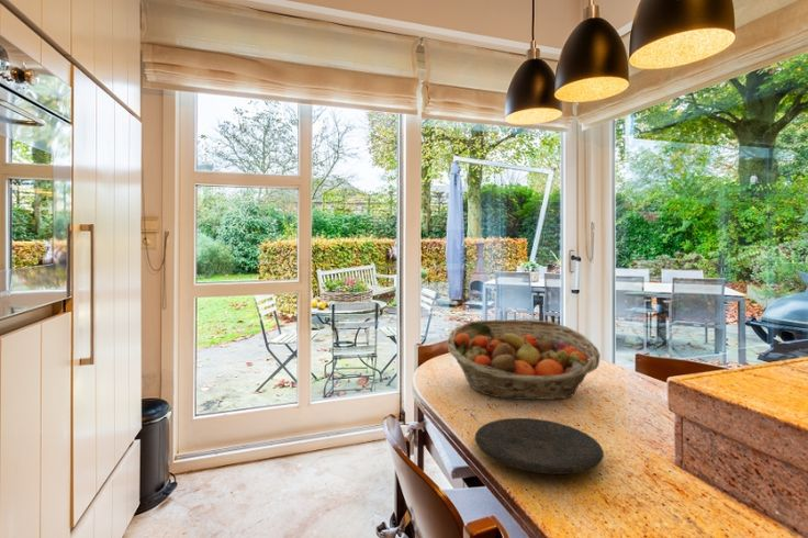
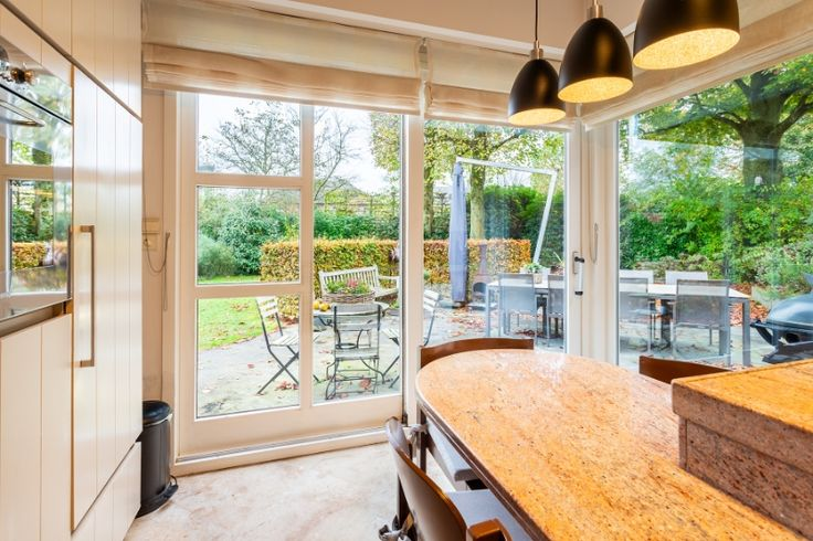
- plate [474,417,605,475]
- fruit basket [447,318,602,401]
